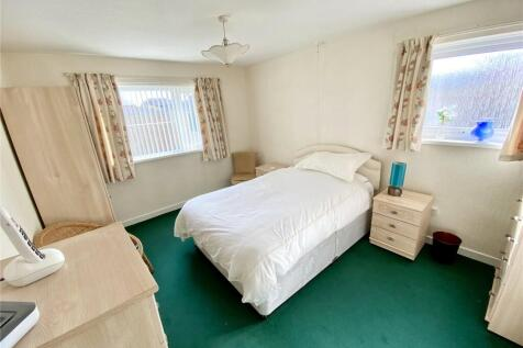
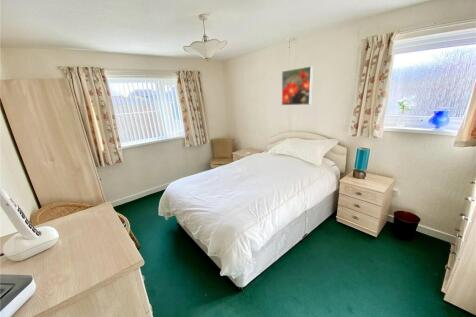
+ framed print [281,65,314,106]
